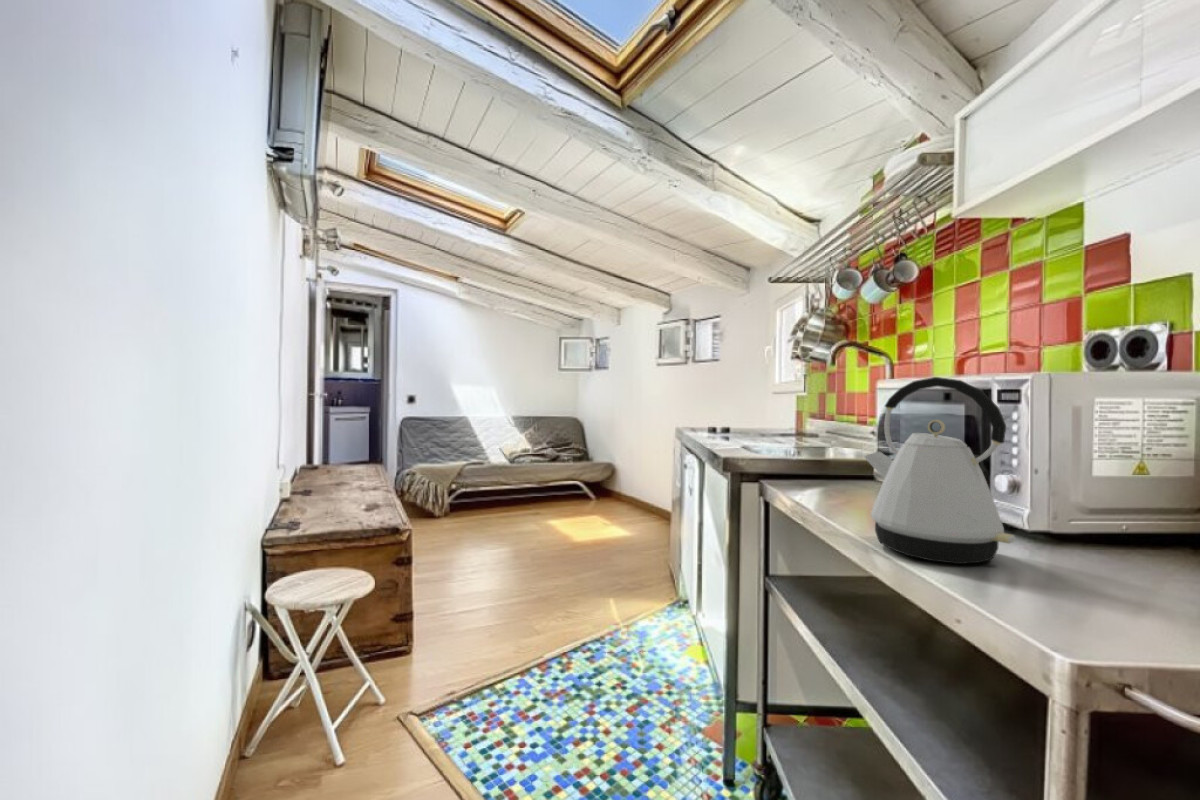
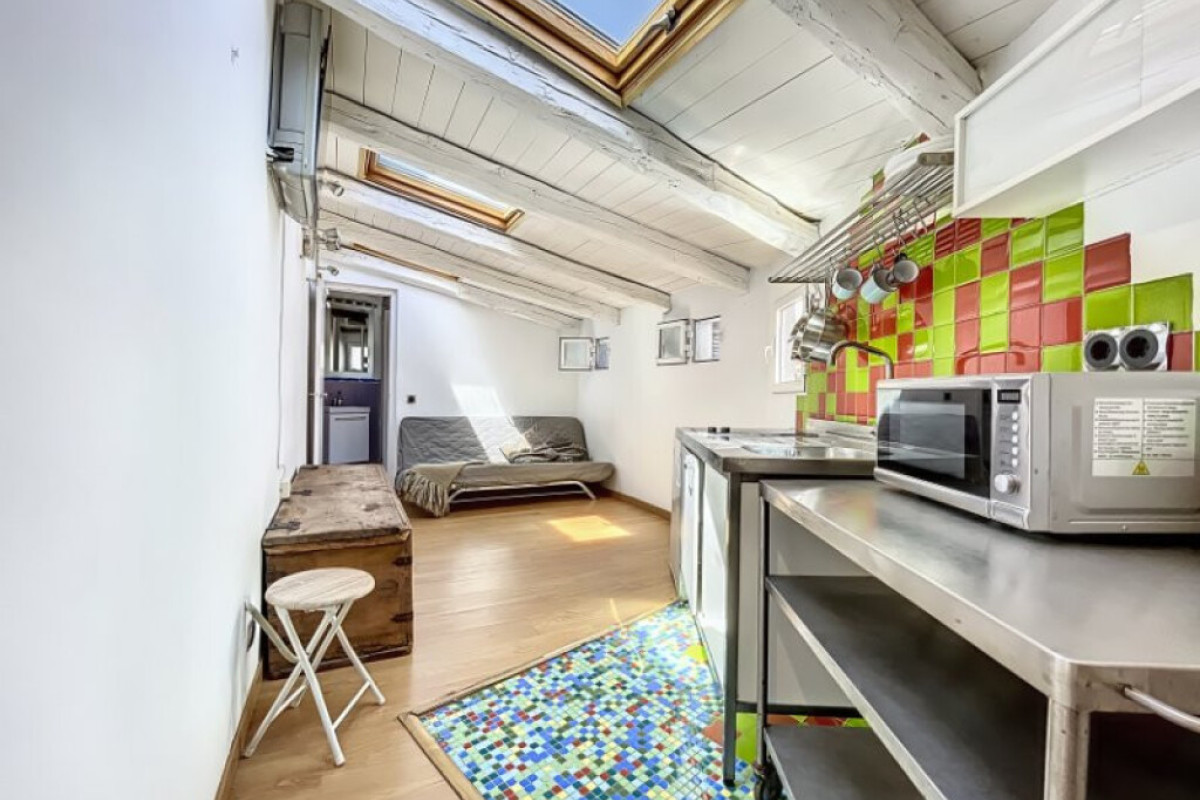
- kettle [863,376,1016,565]
